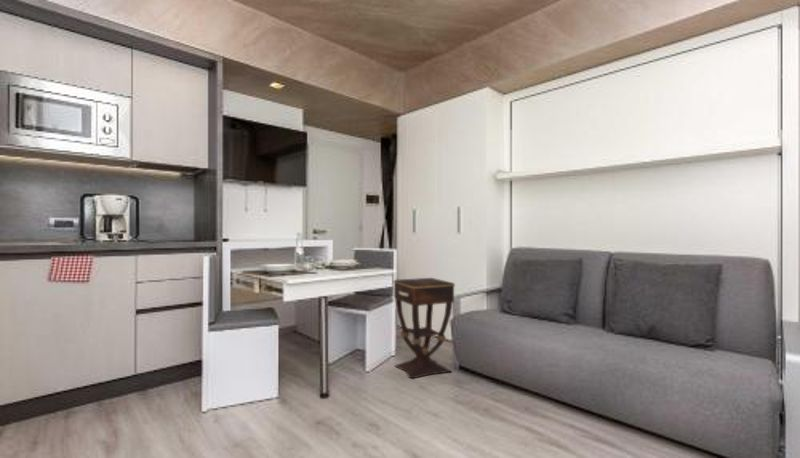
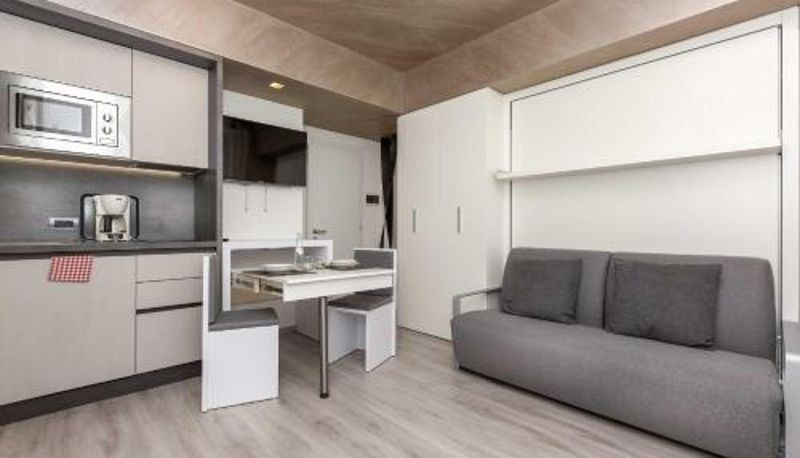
- side table [393,277,456,380]
